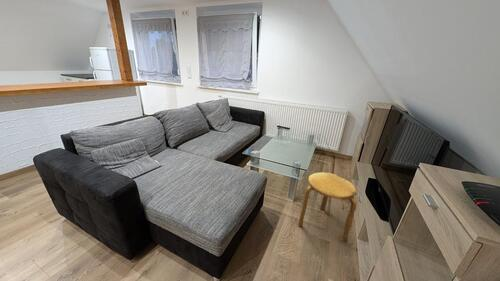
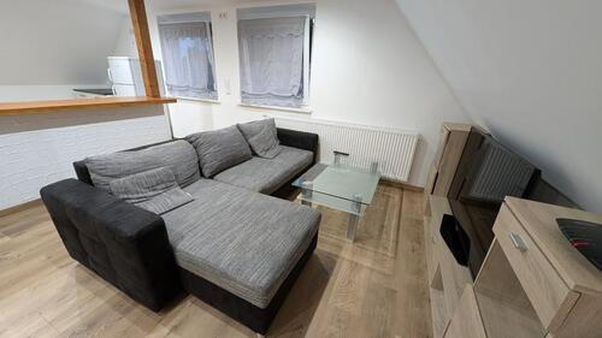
- stool [297,172,357,243]
